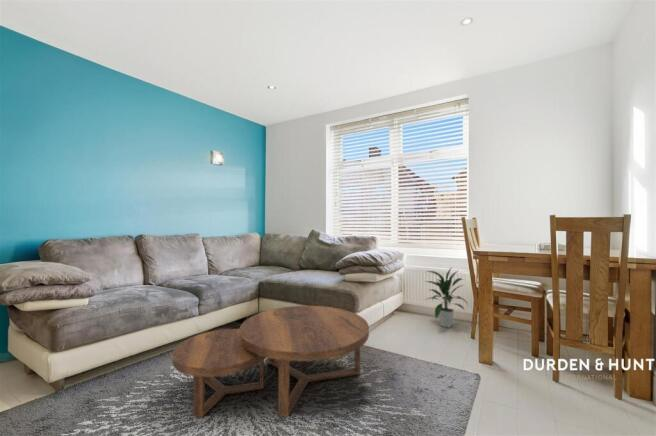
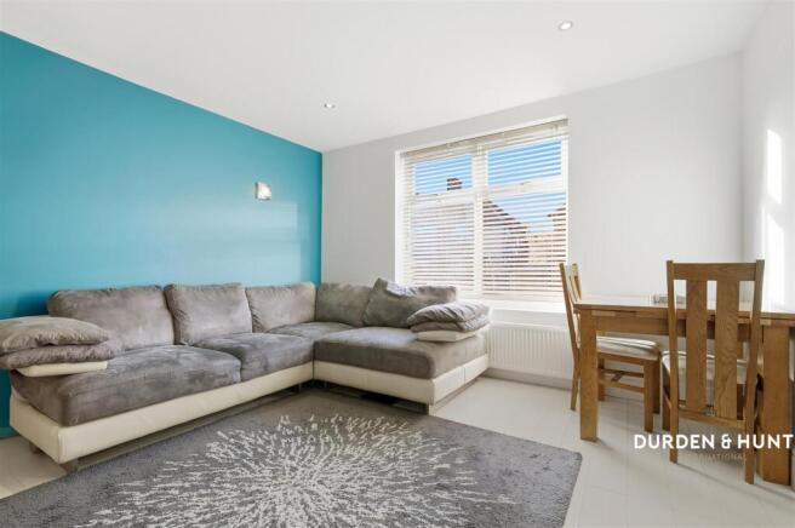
- indoor plant [424,266,471,329]
- coffee table [171,305,370,418]
